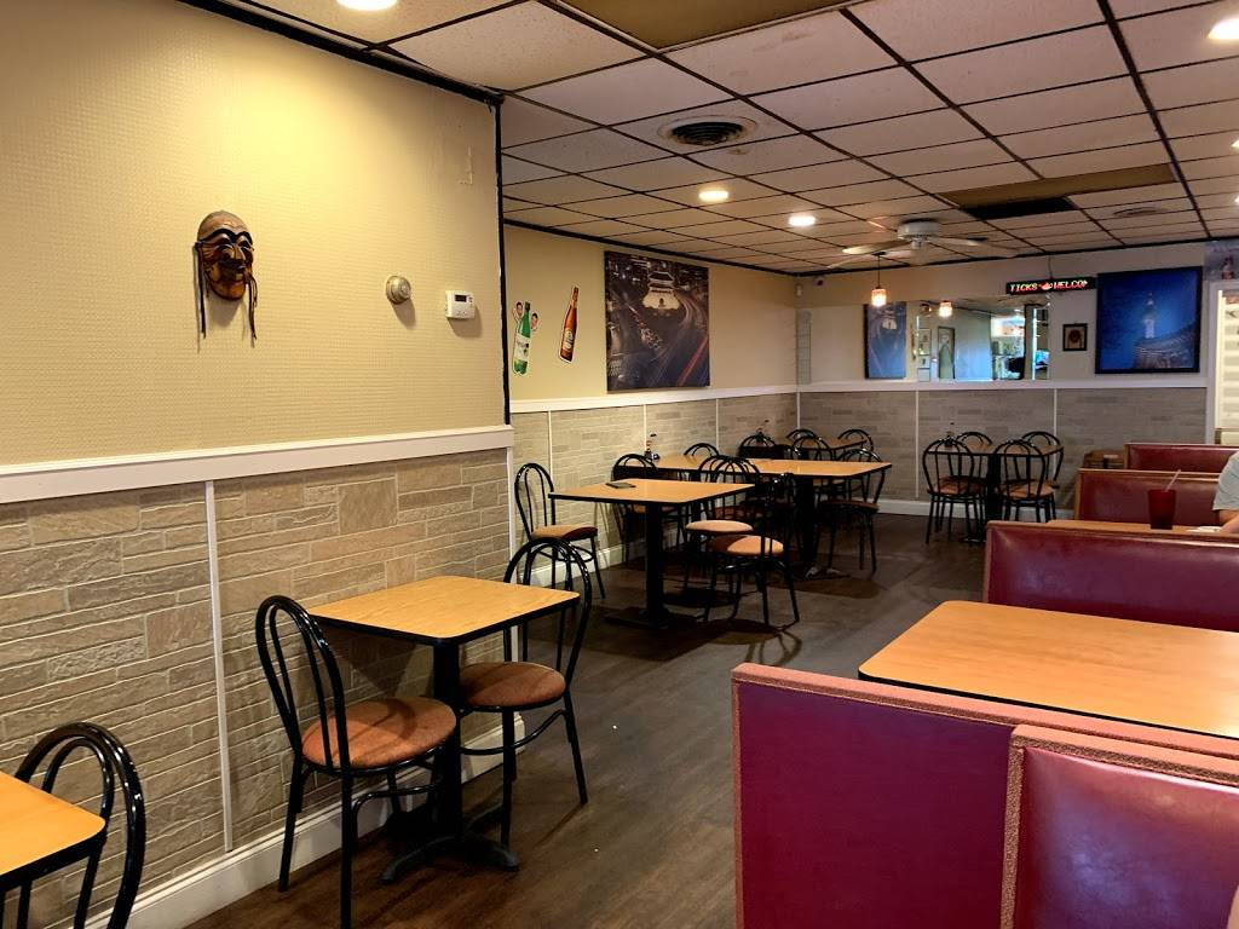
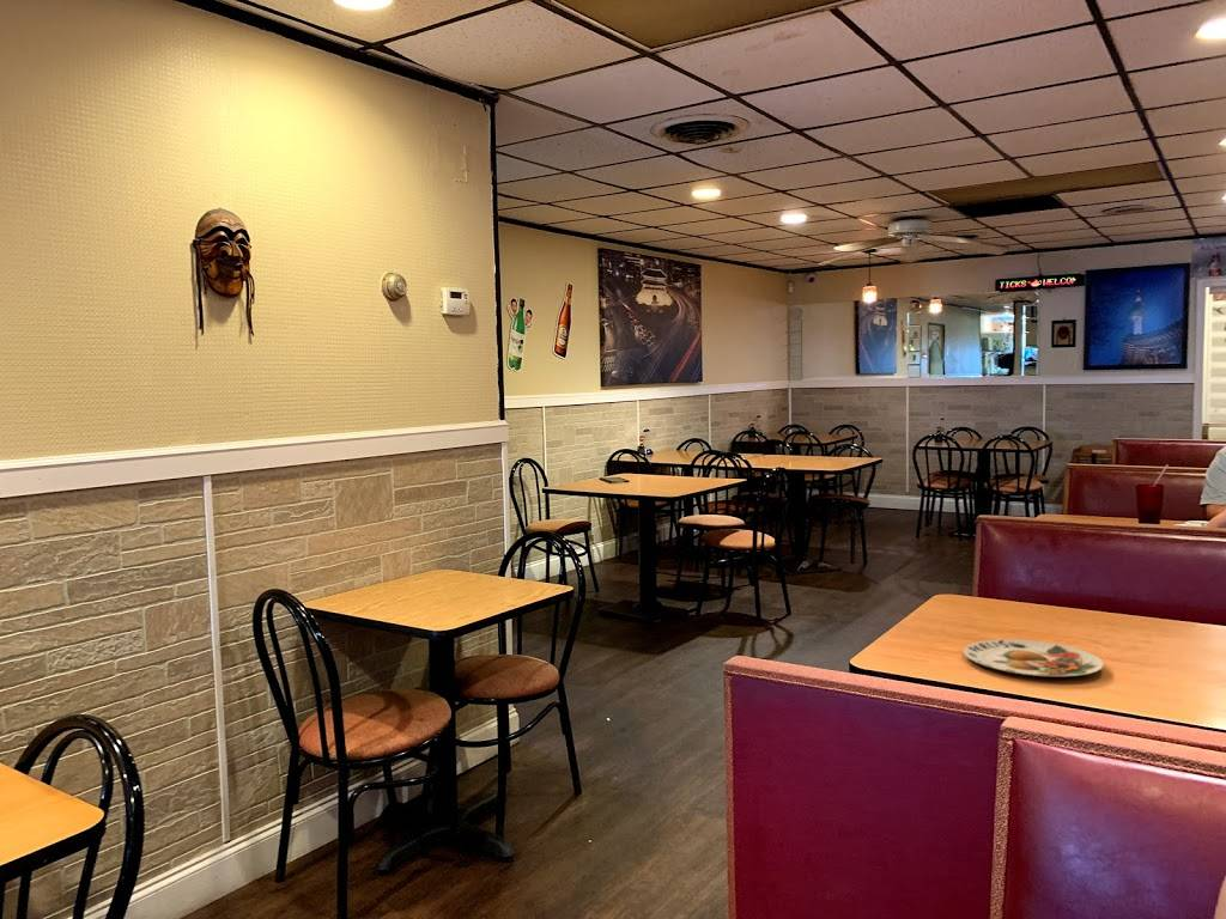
+ plate [963,638,1105,677]
